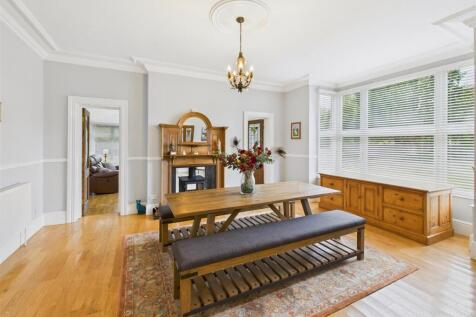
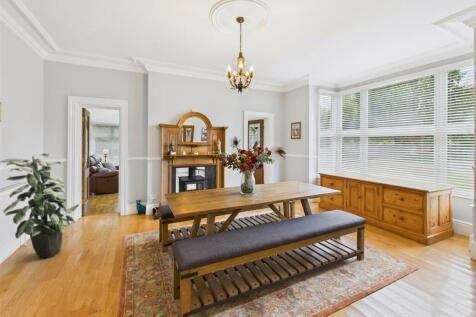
+ indoor plant [0,152,80,259]
